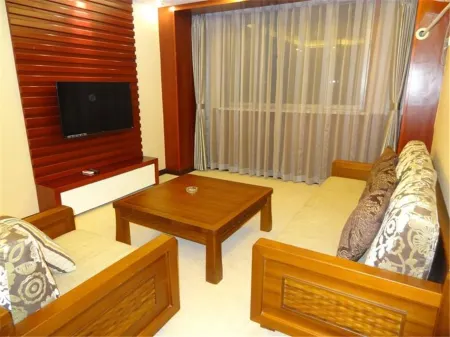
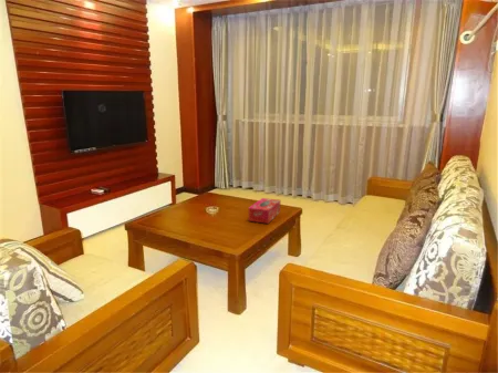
+ tissue box [248,197,281,225]
